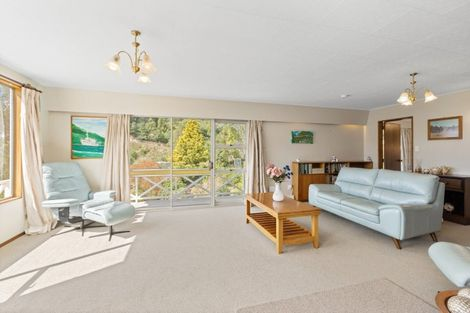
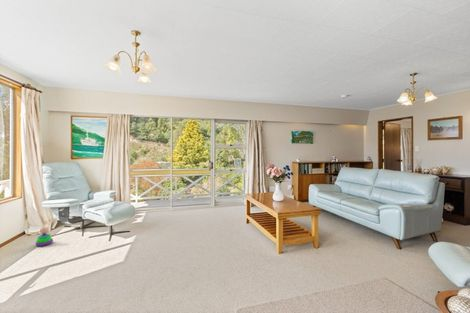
+ stacking toy [35,226,54,247]
